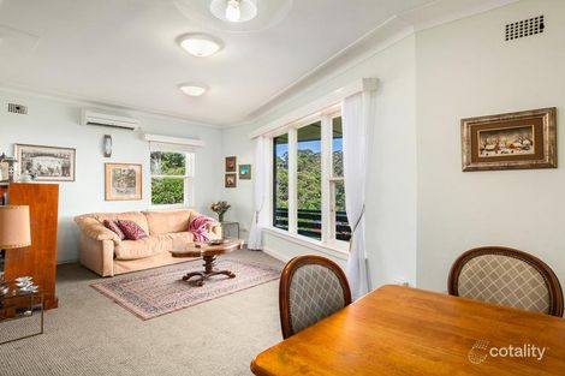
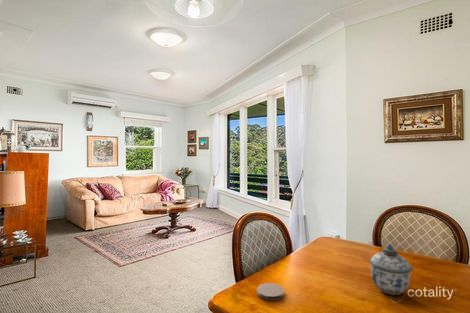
+ lidded jar [368,243,414,296]
+ coaster [256,282,285,301]
